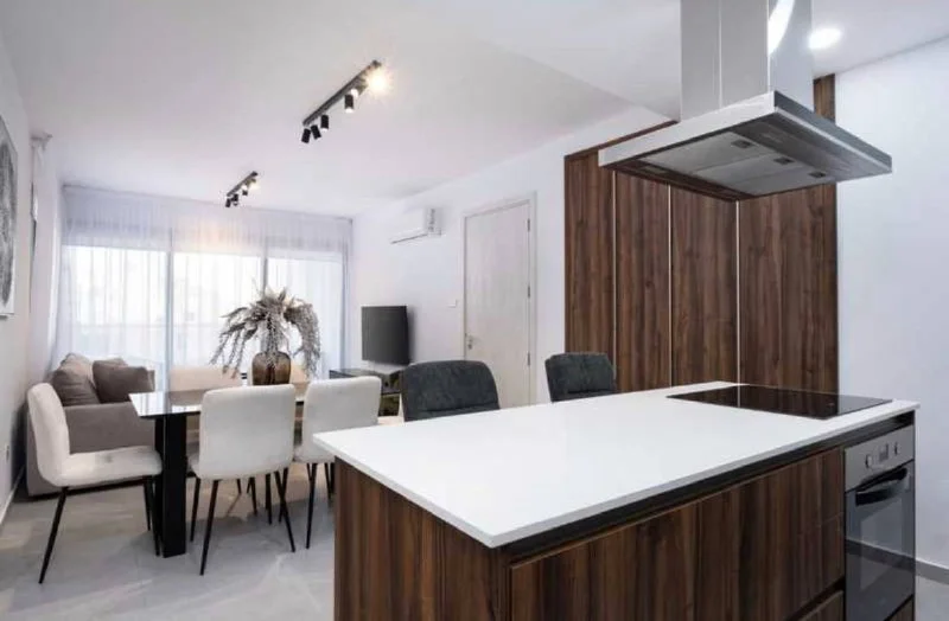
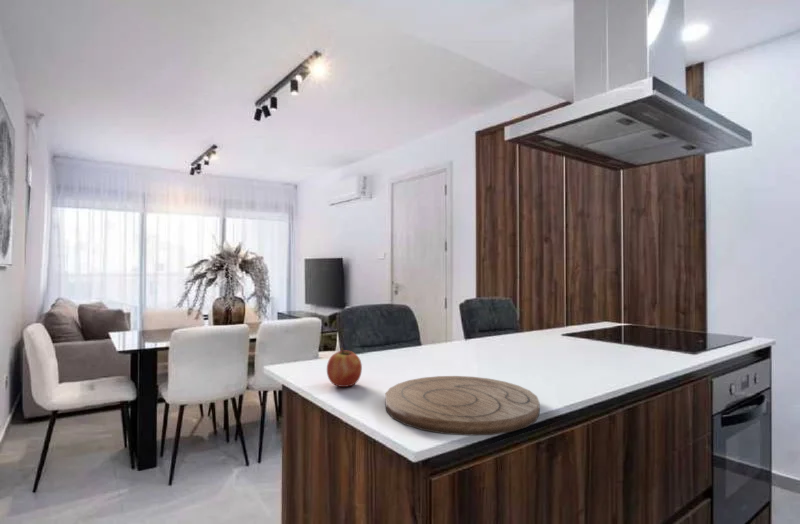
+ fruit [326,347,363,388]
+ cutting board [385,375,540,437]
